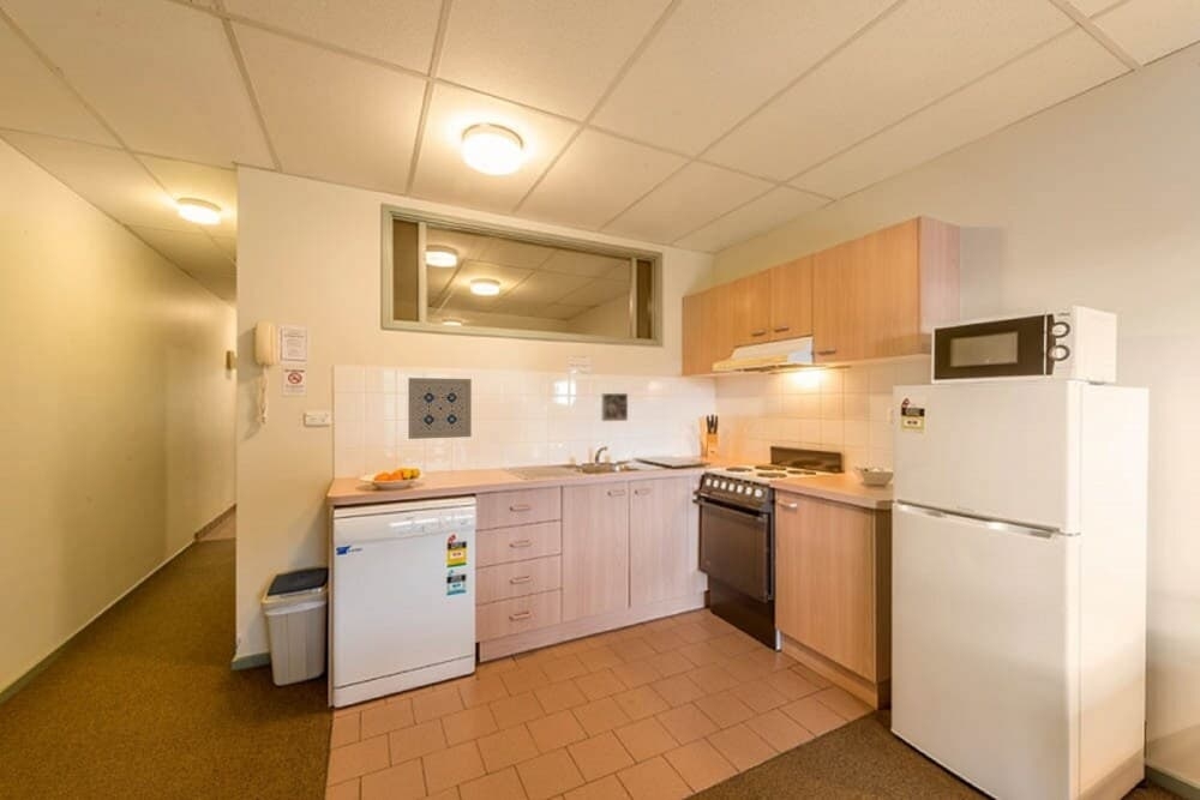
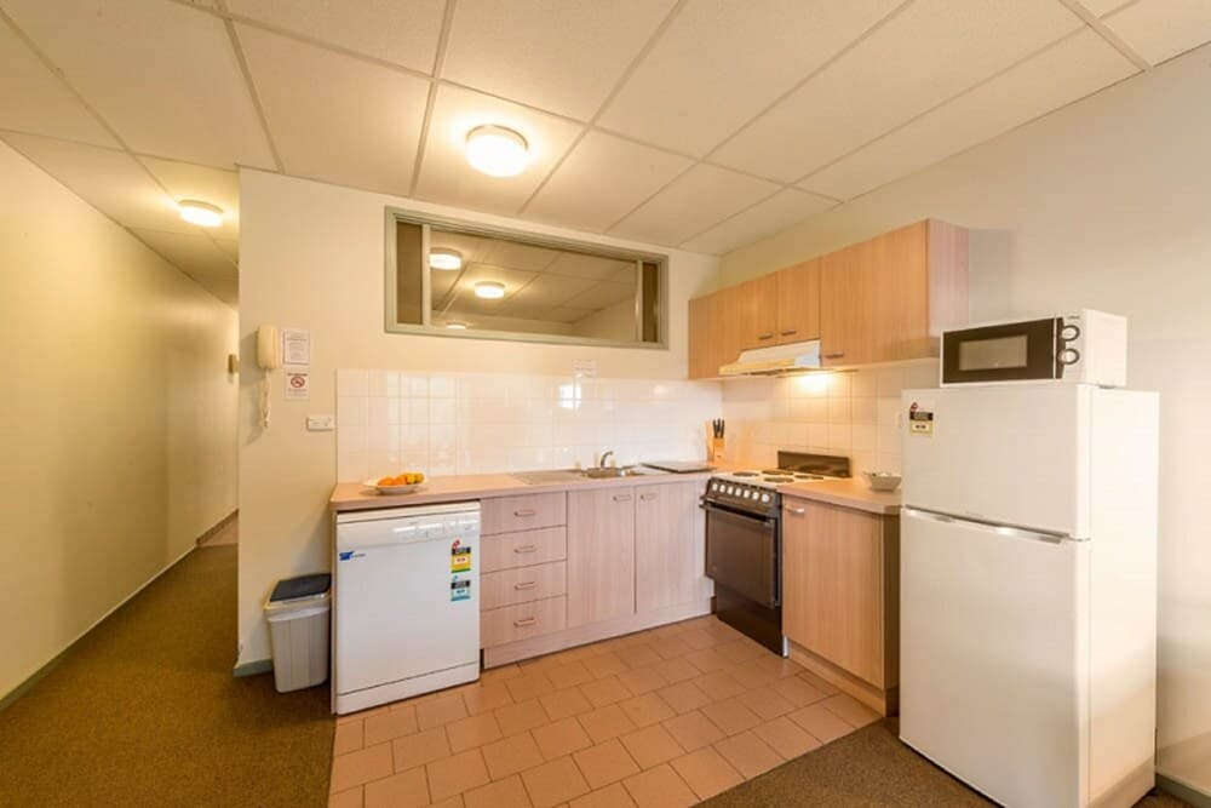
- wall art [407,377,473,440]
- decorative tile [601,392,629,422]
